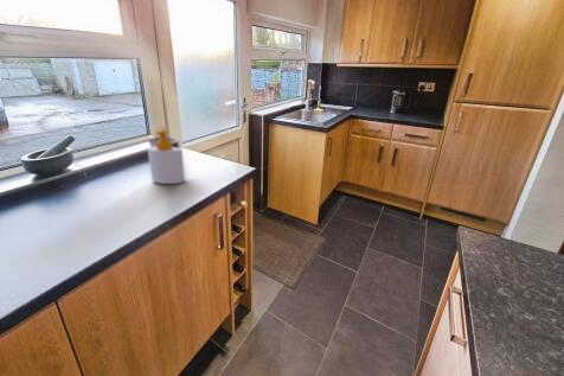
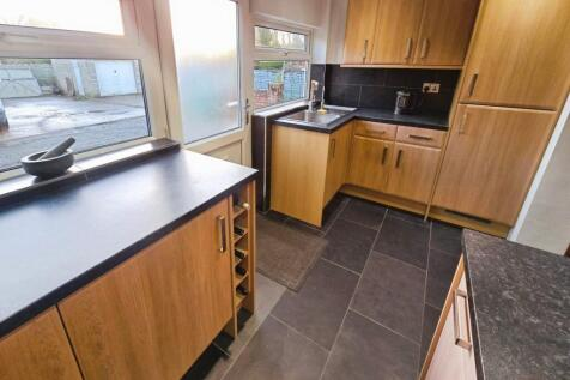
- soap bottle [147,128,186,185]
